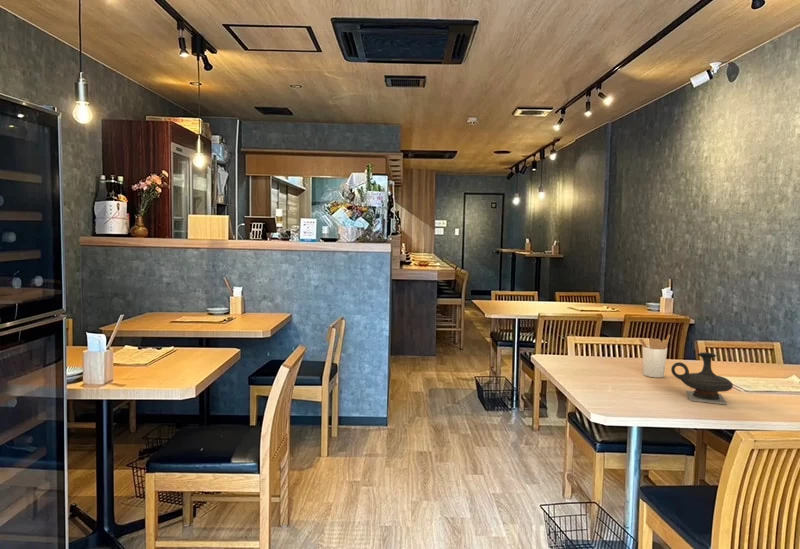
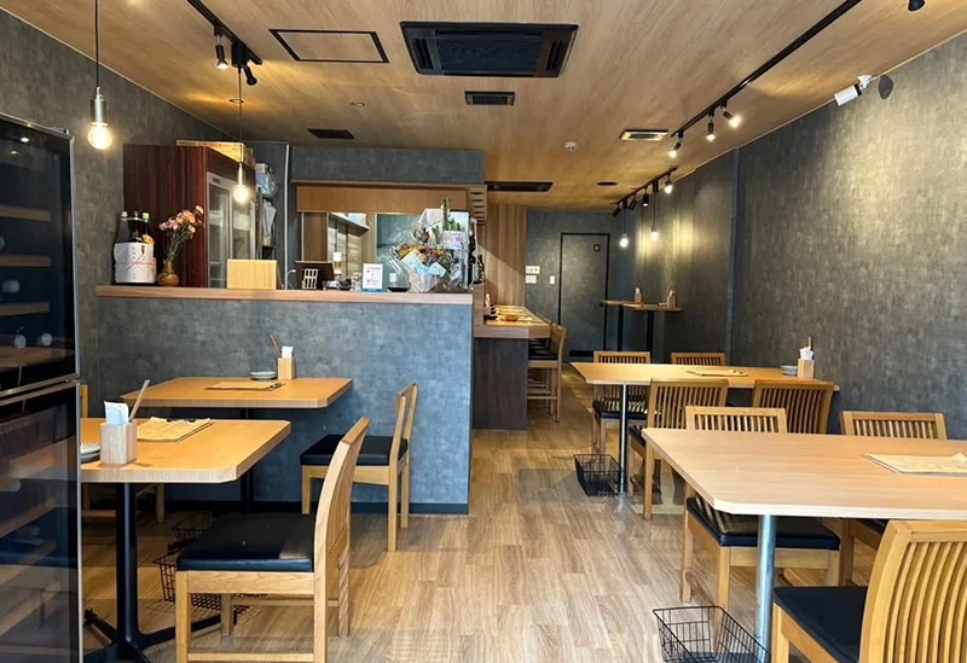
- teapot [670,351,734,406]
- utensil holder [638,333,671,379]
